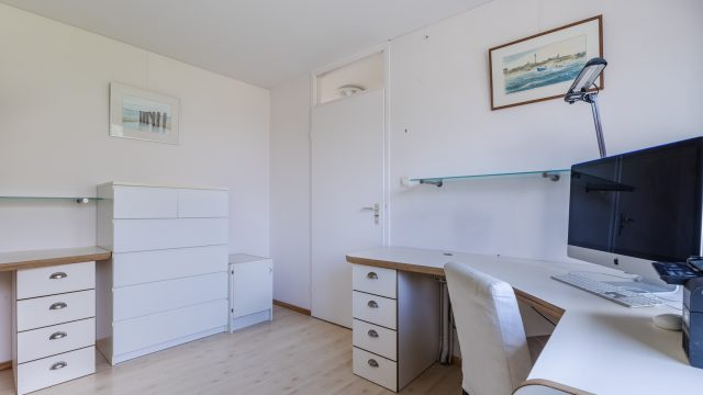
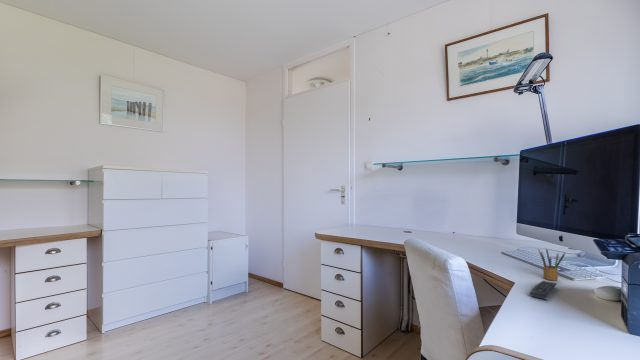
+ pencil box [537,247,566,281]
+ remote control [529,280,558,301]
